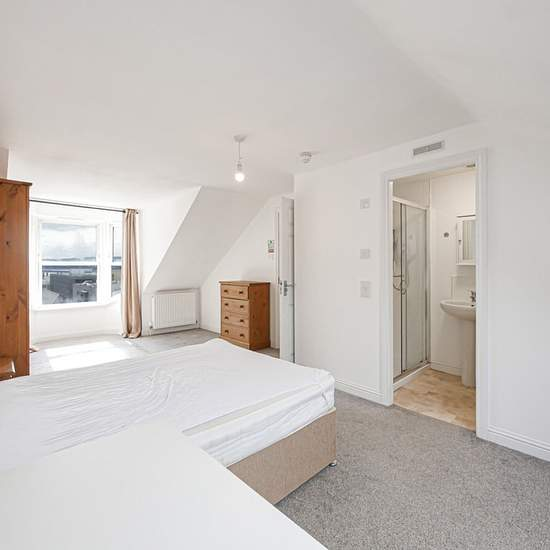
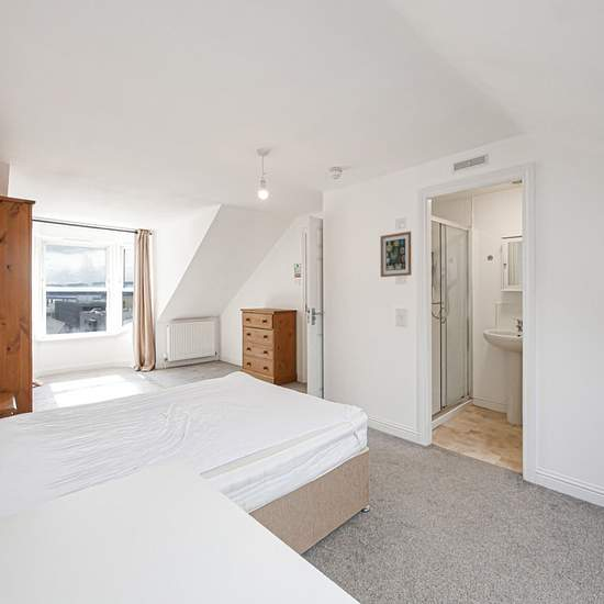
+ wall art [379,231,412,278]
